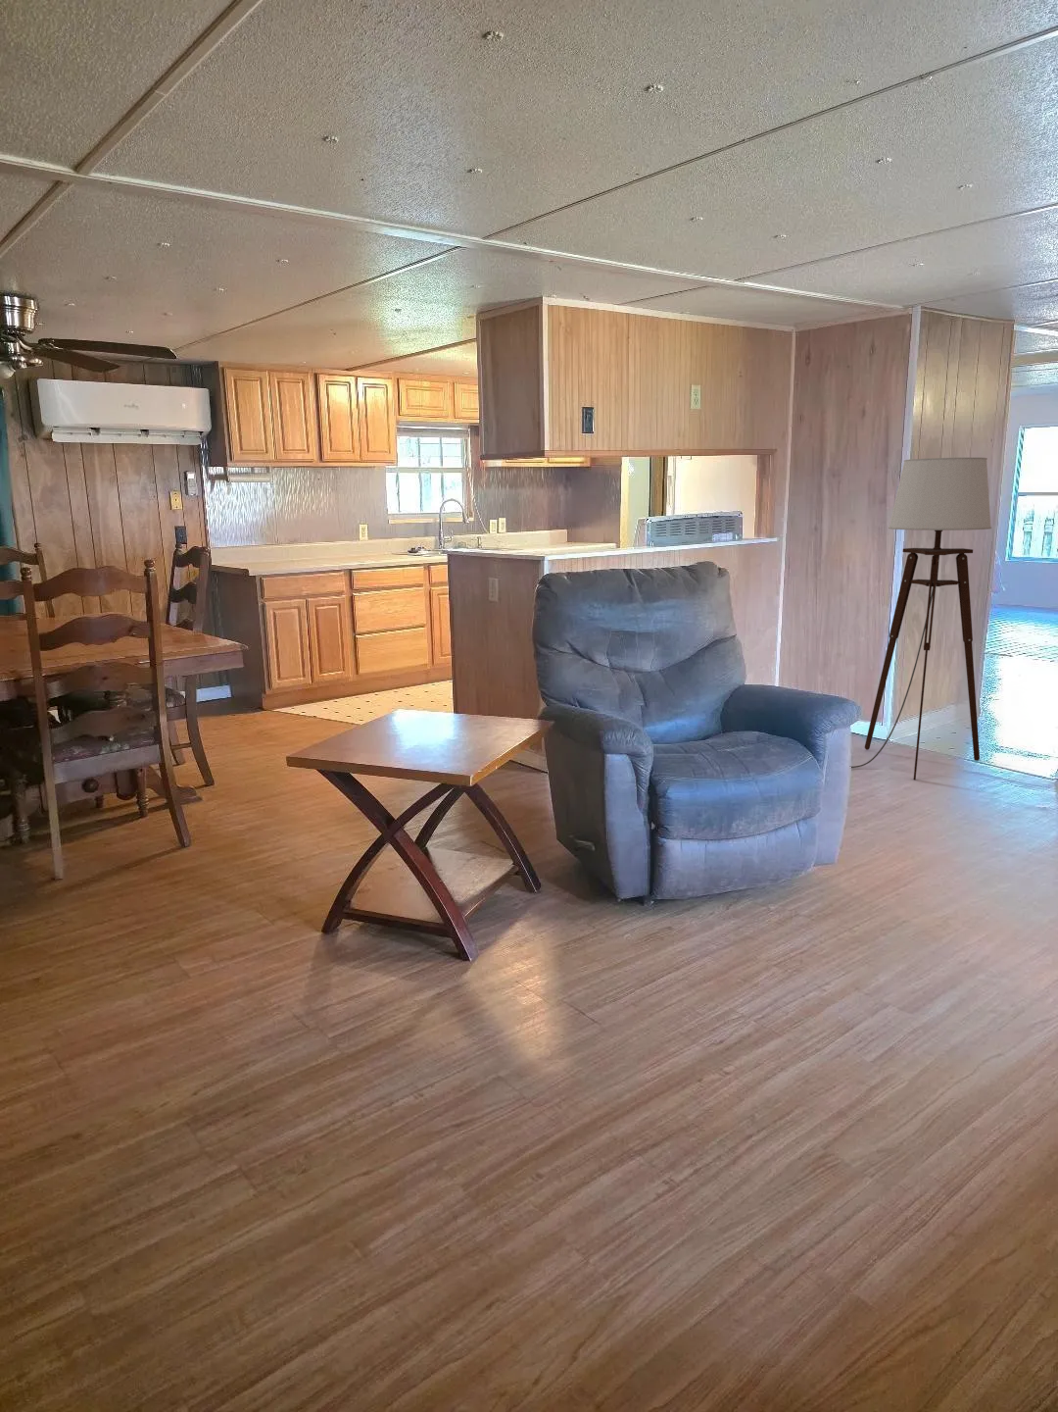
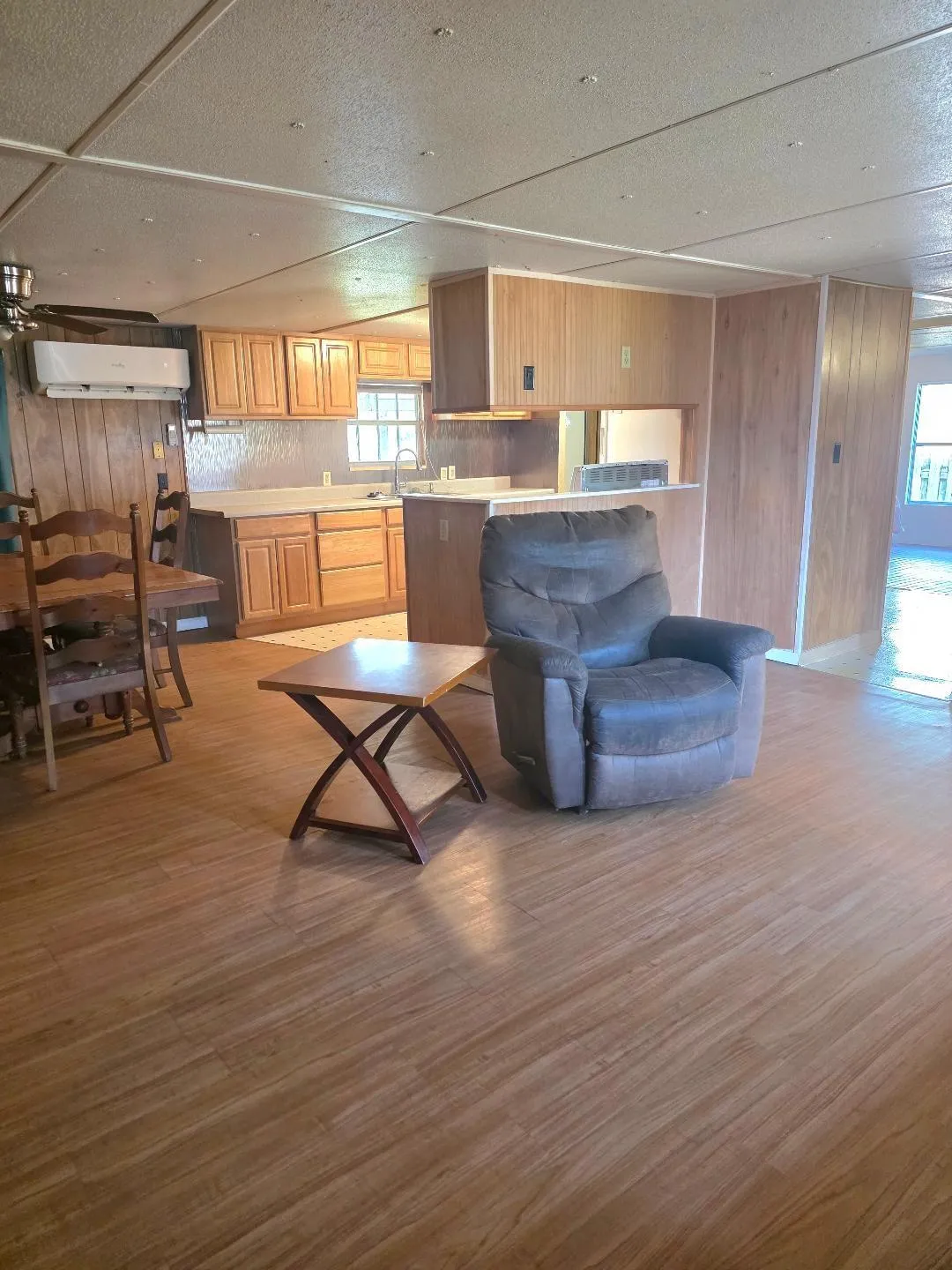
- floor lamp [850,457,992,780]
